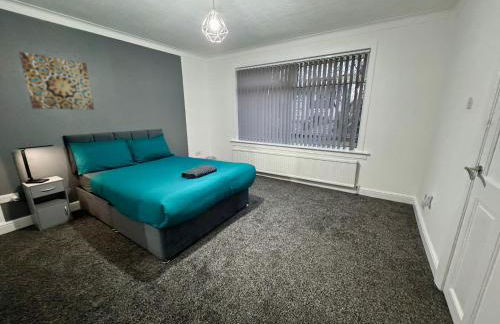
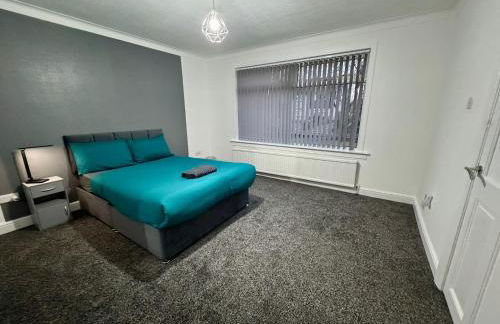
- wall art [18,51,95,111]
